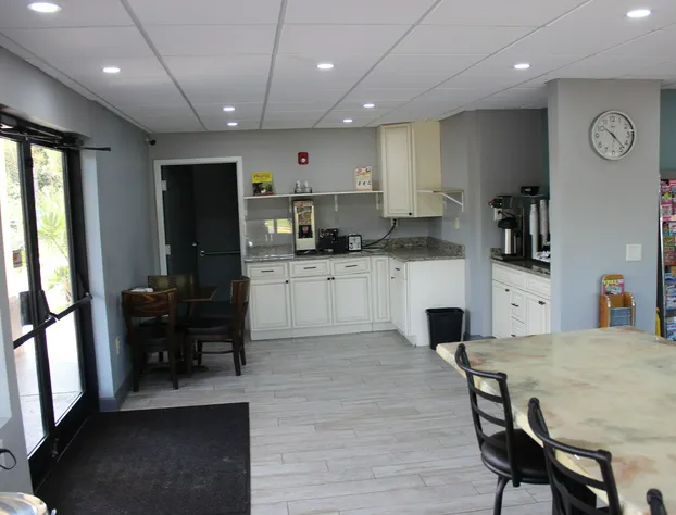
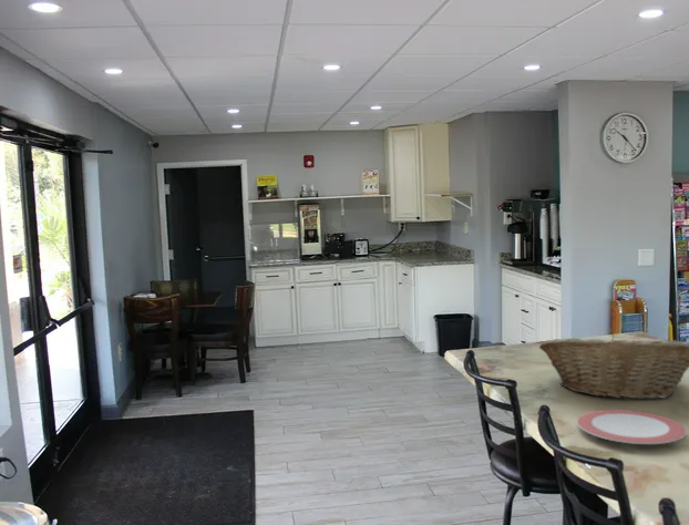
+ fruit basket [538,332,689,400]
+ plate [576,409,687,445]
